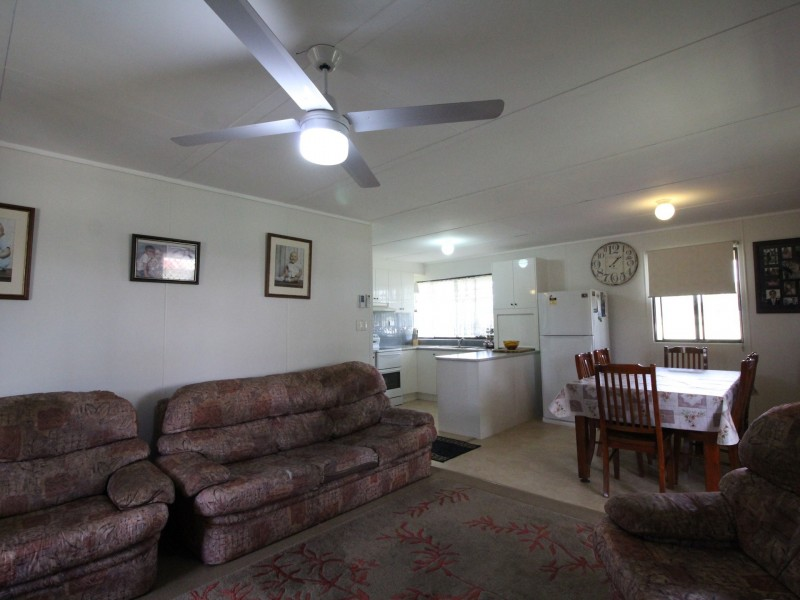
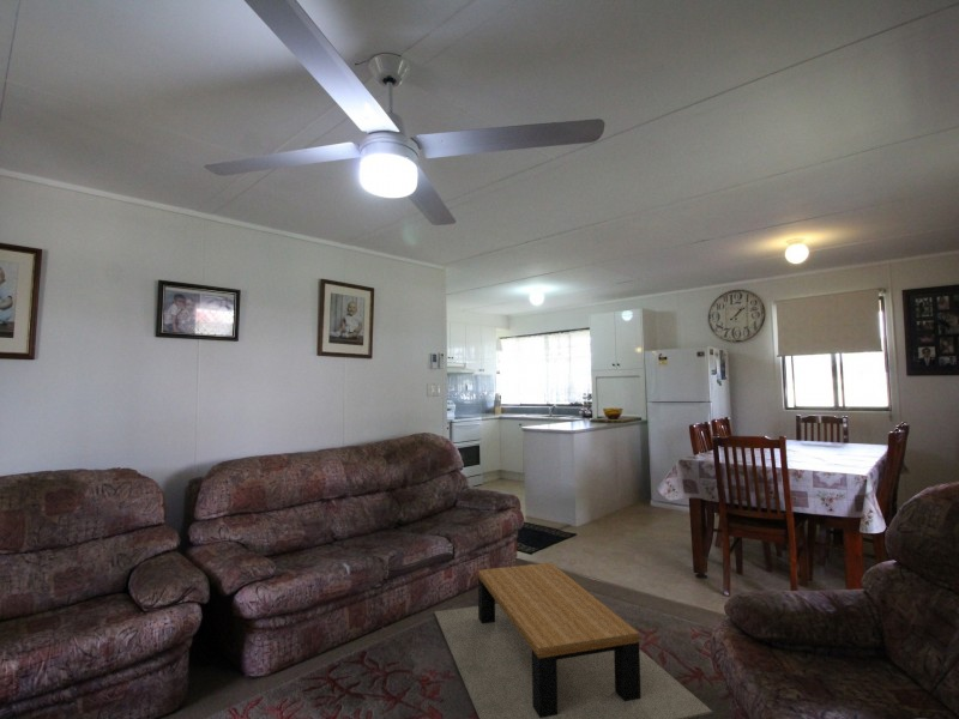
+ coffee table [433,562,713,719]
